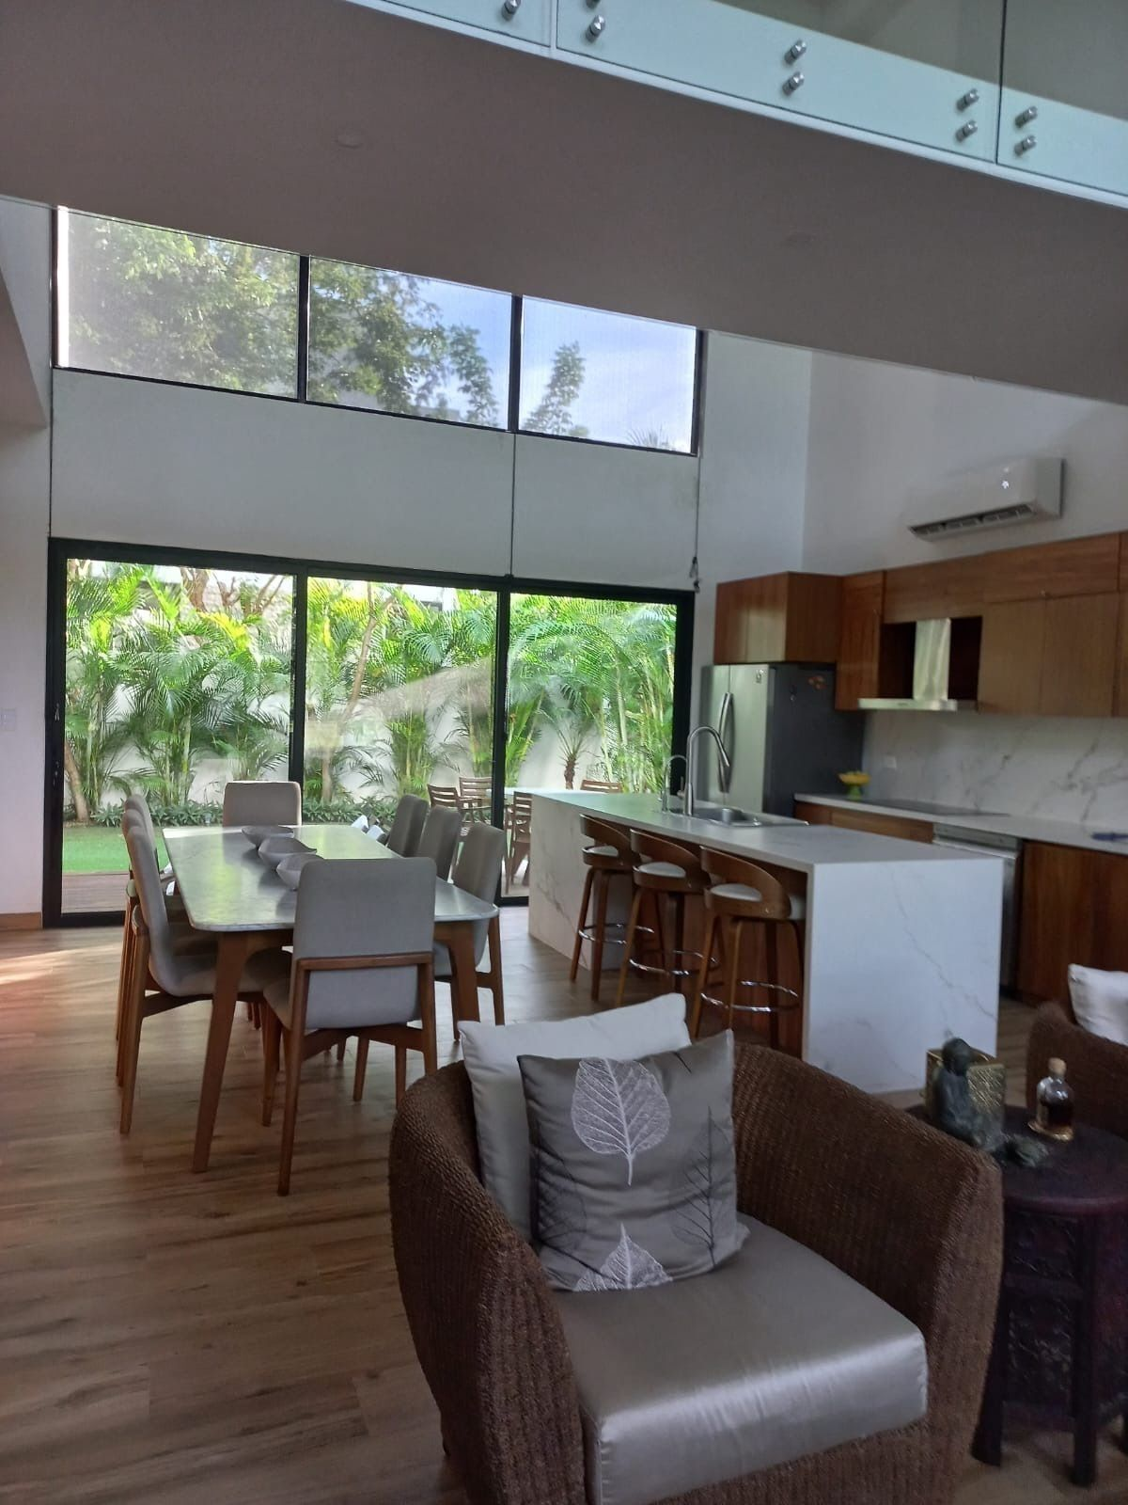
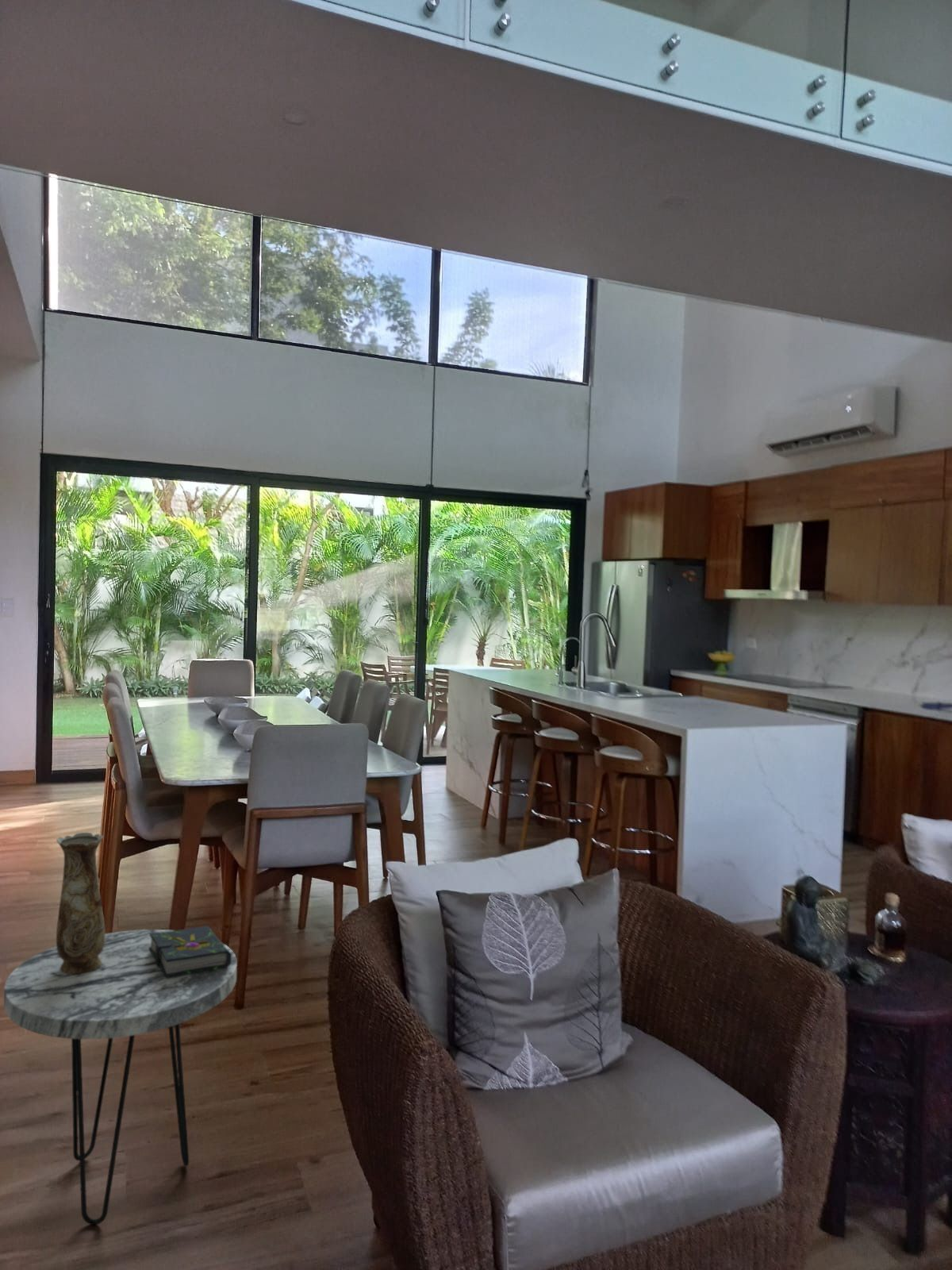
+ side table [3,929,238,1226]
+ book [149,925,232,978]
+ vase [56,832,106,974]
